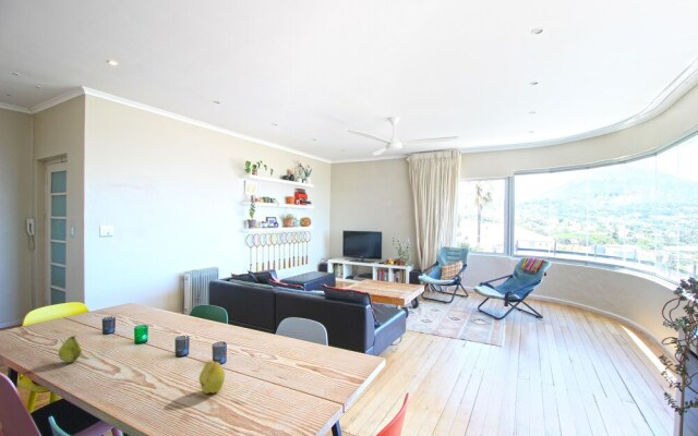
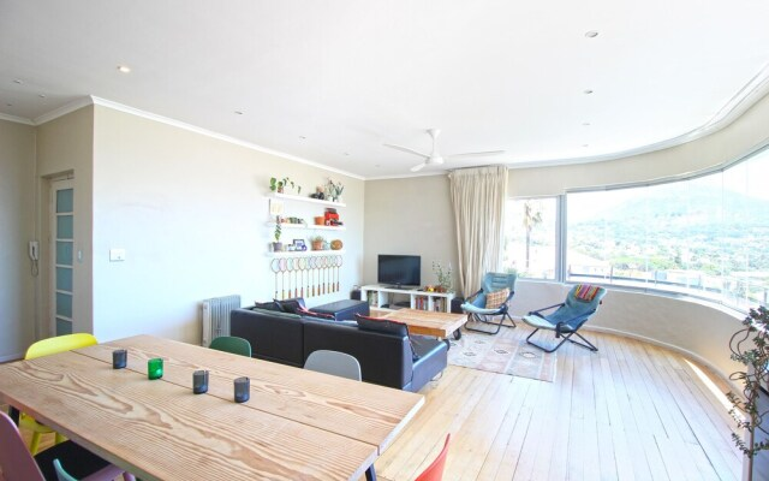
- fruit [198,358,226,395]
- fruit [57,335,83,364]
